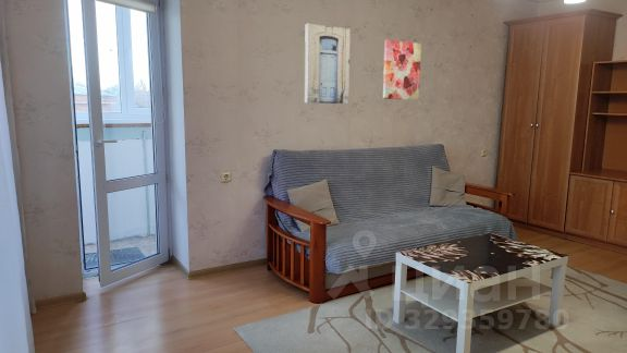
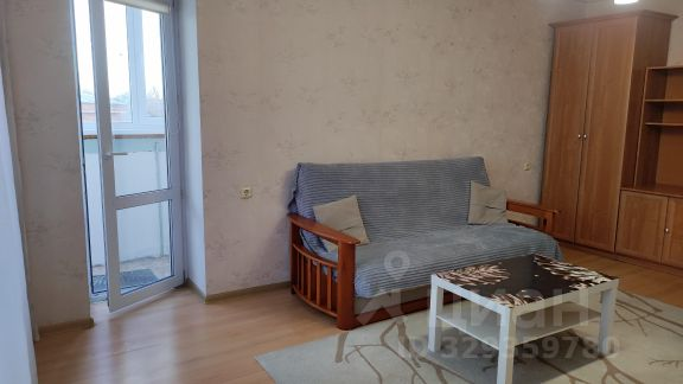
- wall art [382,38,422,101]
- wall art [304,23,352,105]
